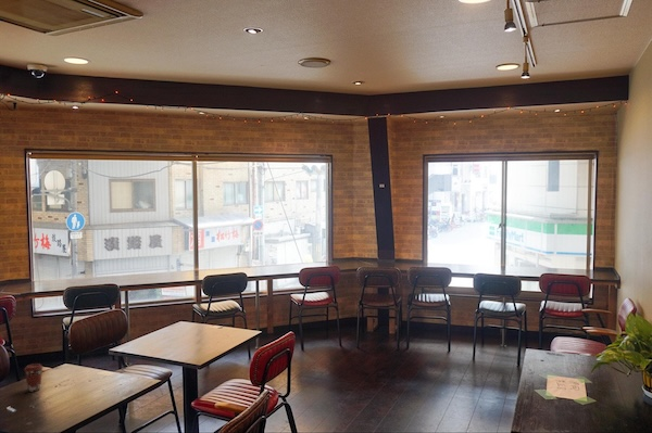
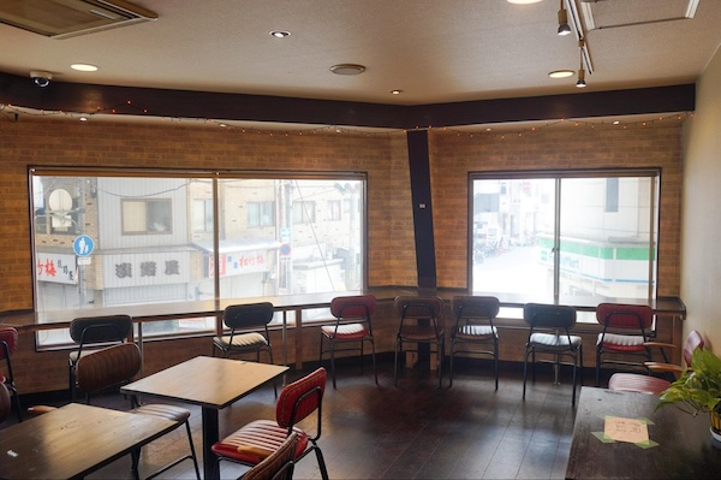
- coffee cup [23,362,45,393]
